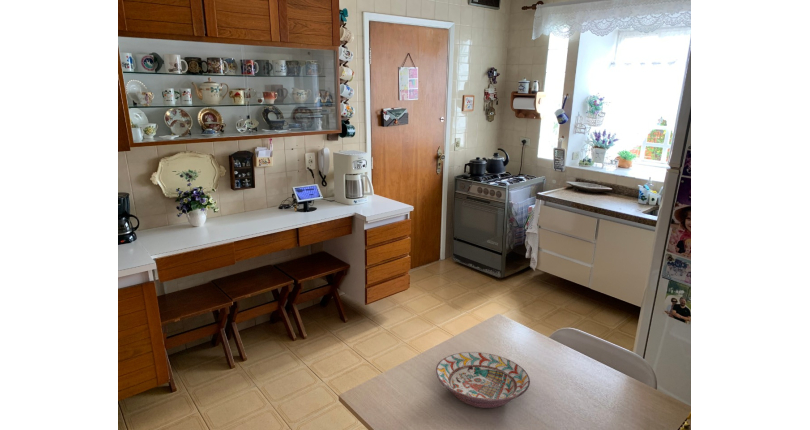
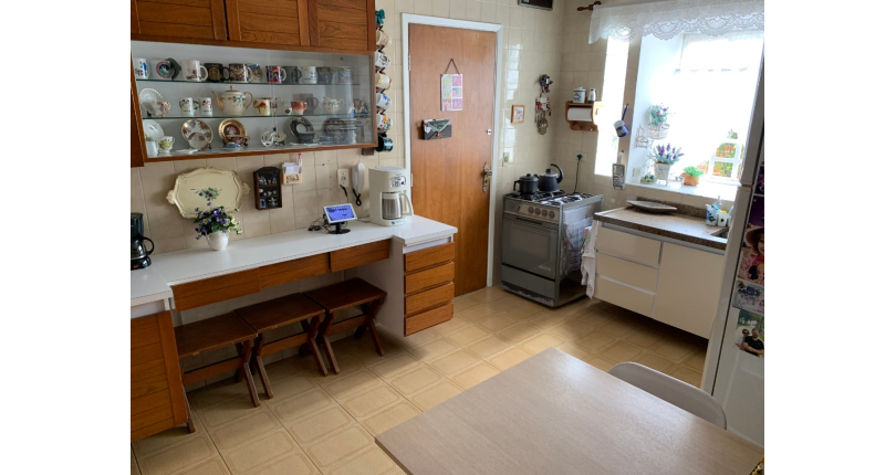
- decorative bowl [435,351,531,409]
